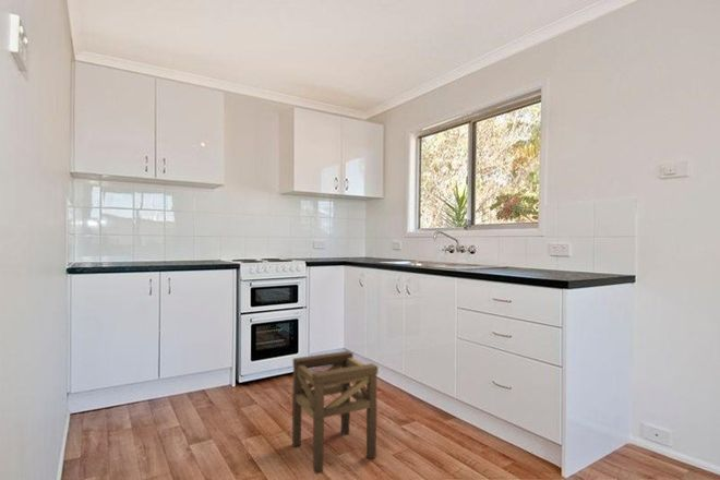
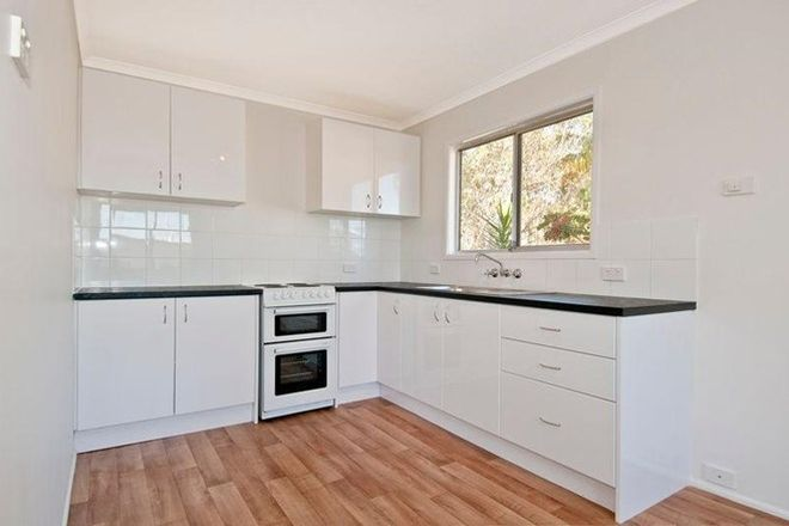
- stool [291,350,380,476]
